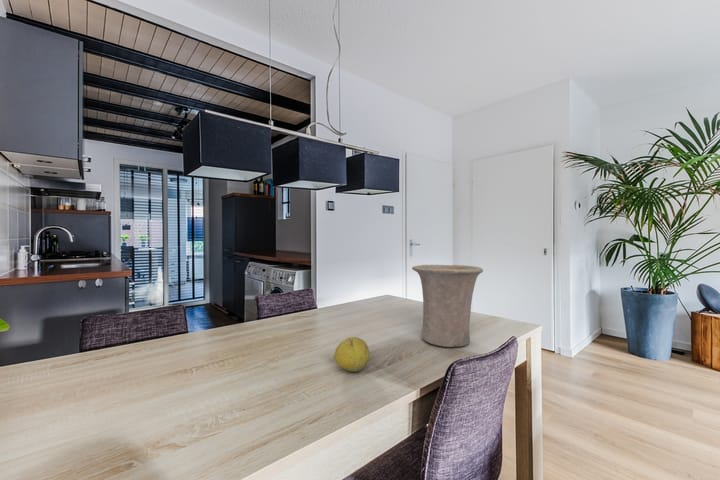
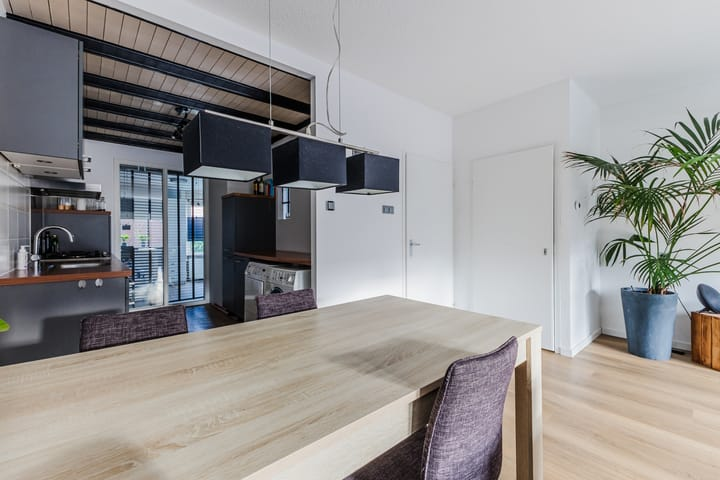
- fruit [333,336,371,373]
- vase [411,264,484,348]
